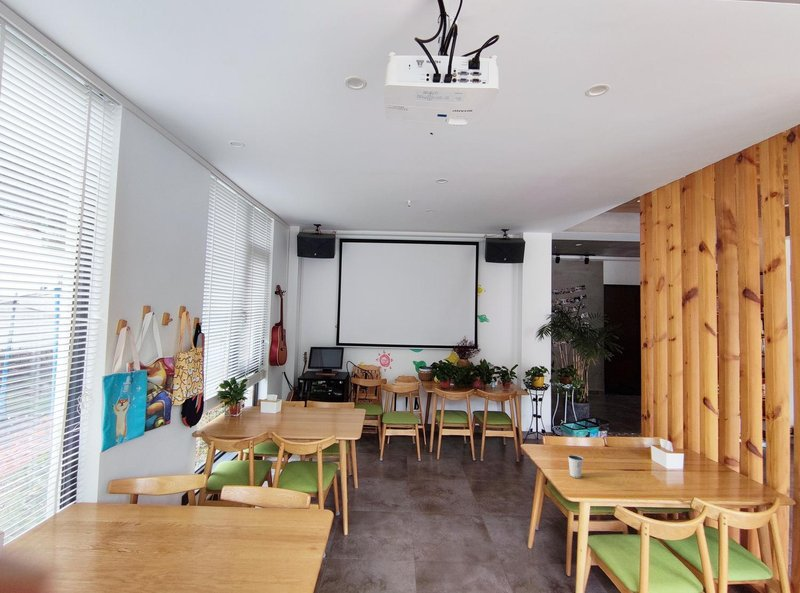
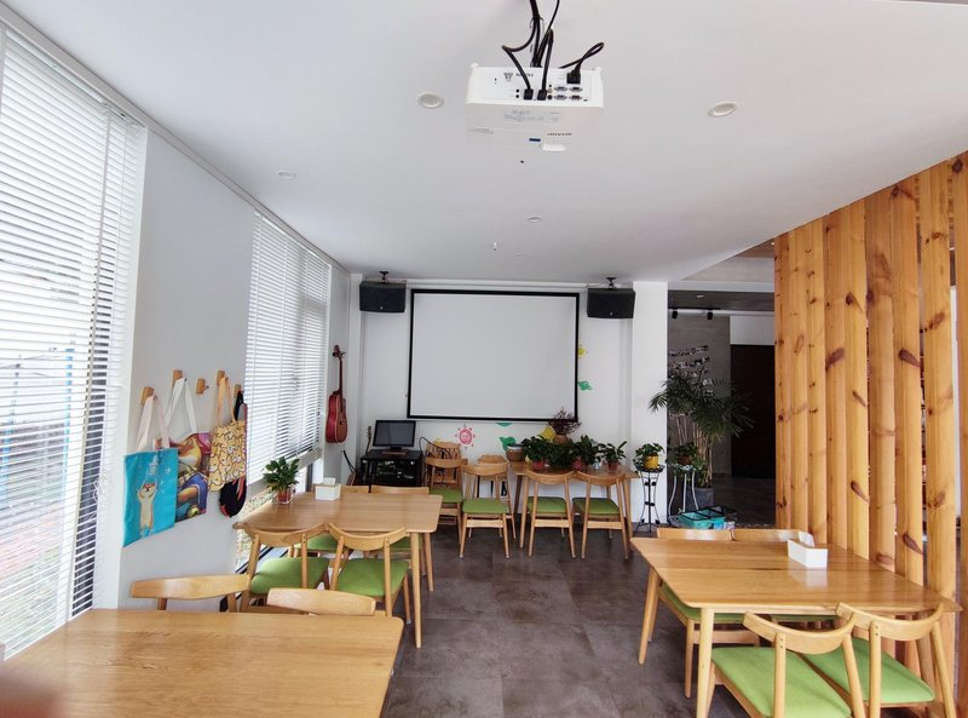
- dixie cup [567,454,585,479]
